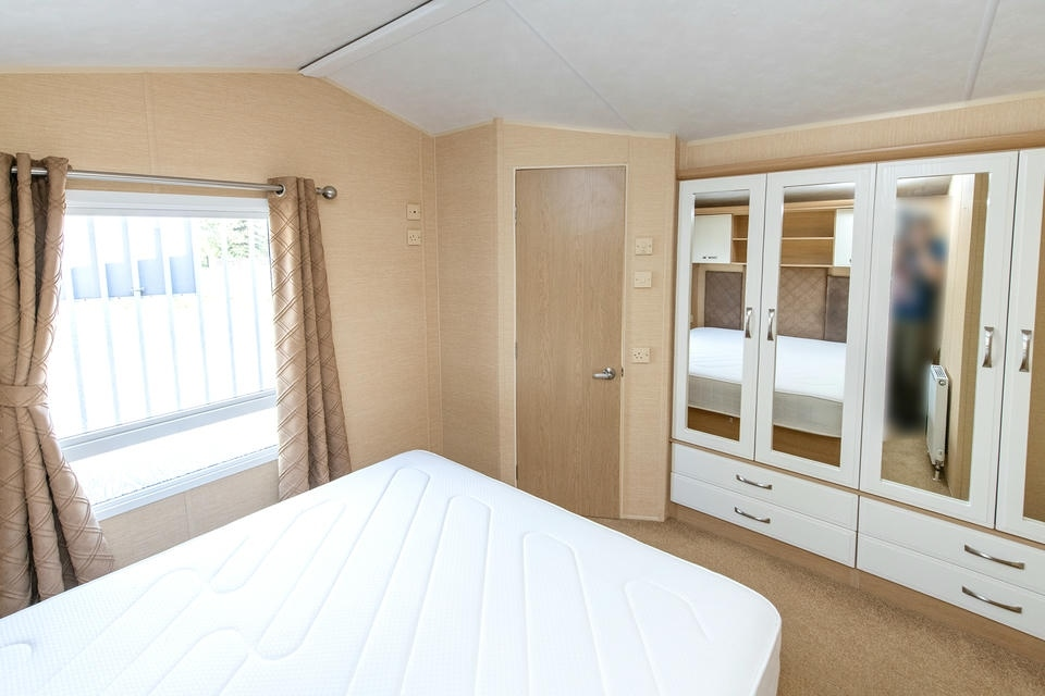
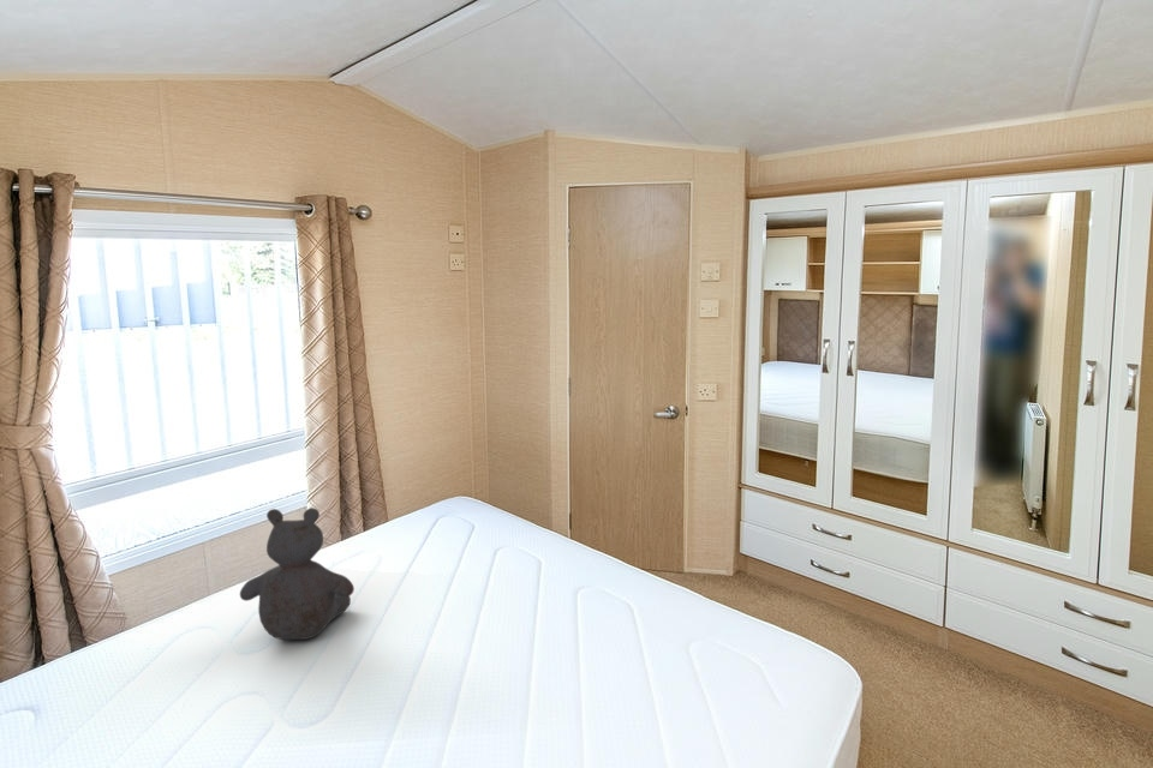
+ teddy bear [239,506,356,641]
